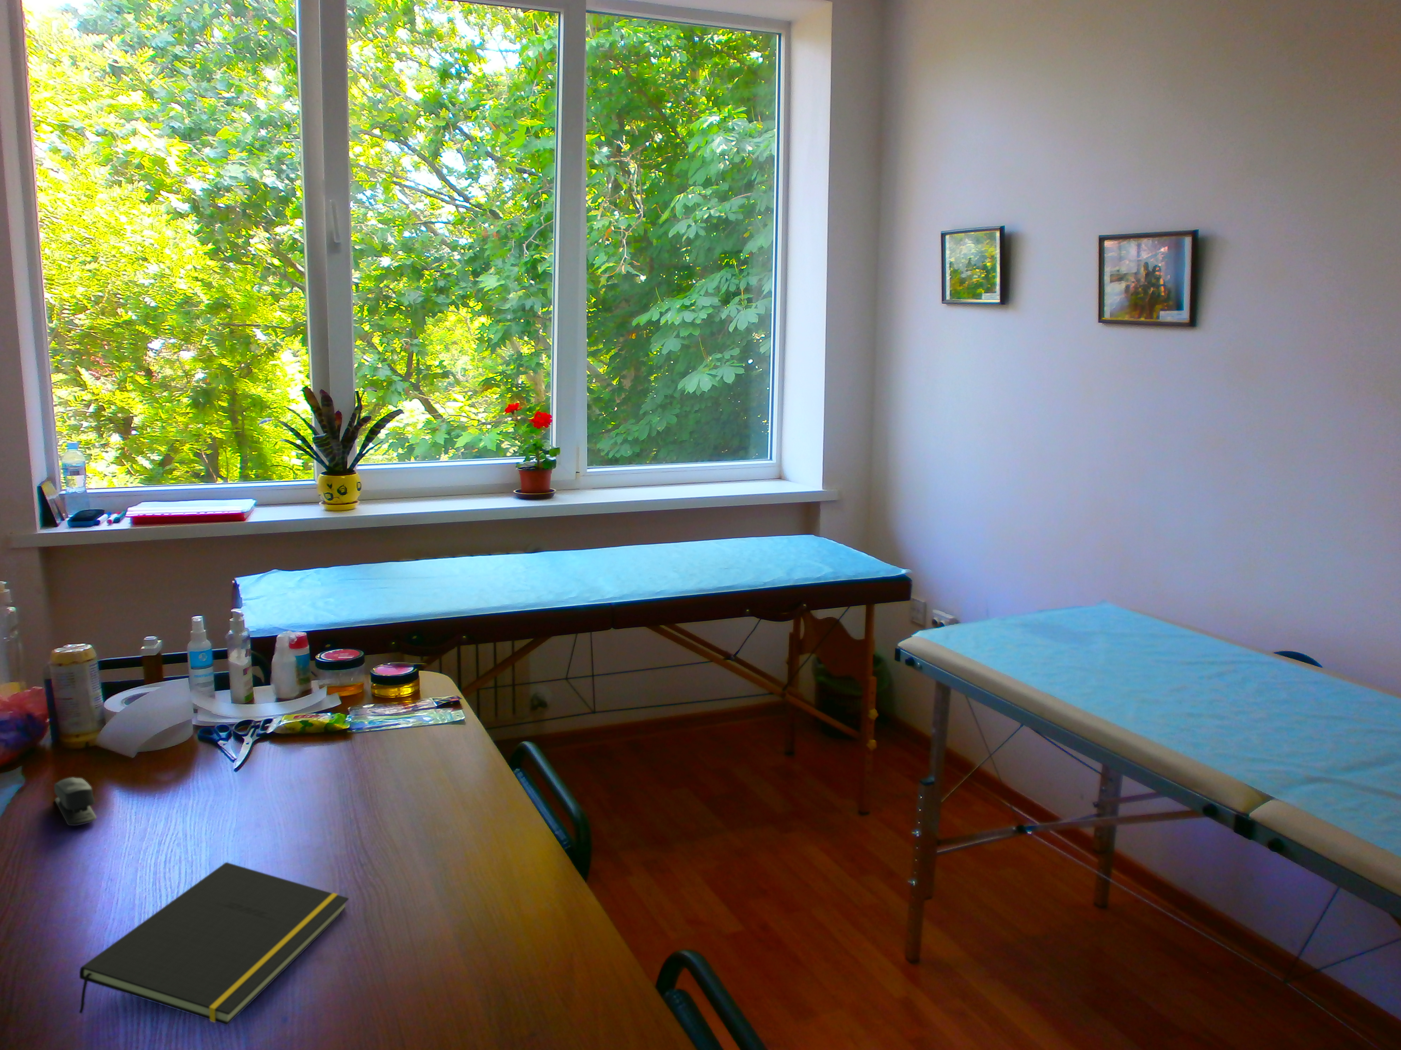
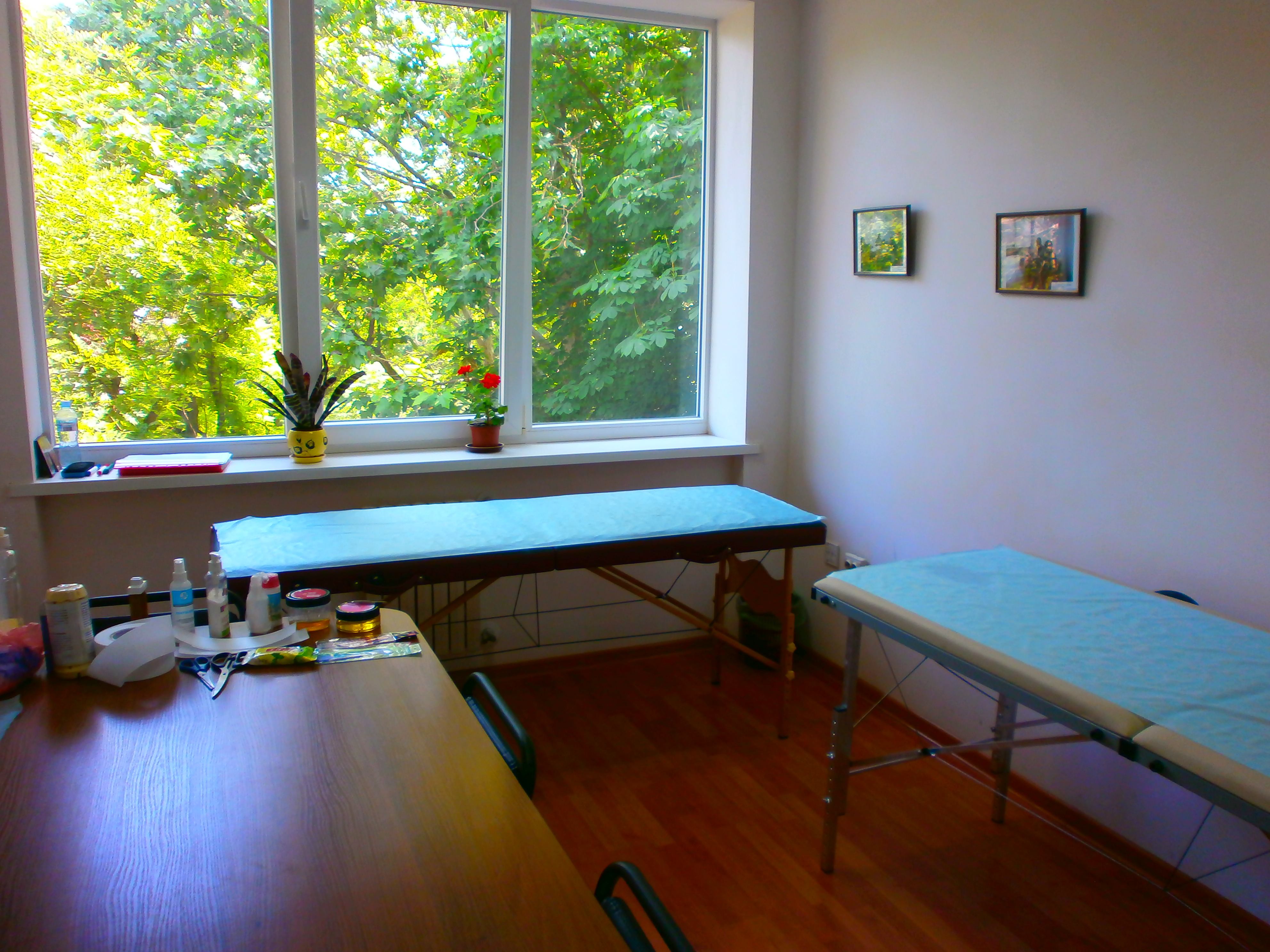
- stapler [54,776,97,826]
- notepad [78,861,350,1026]
